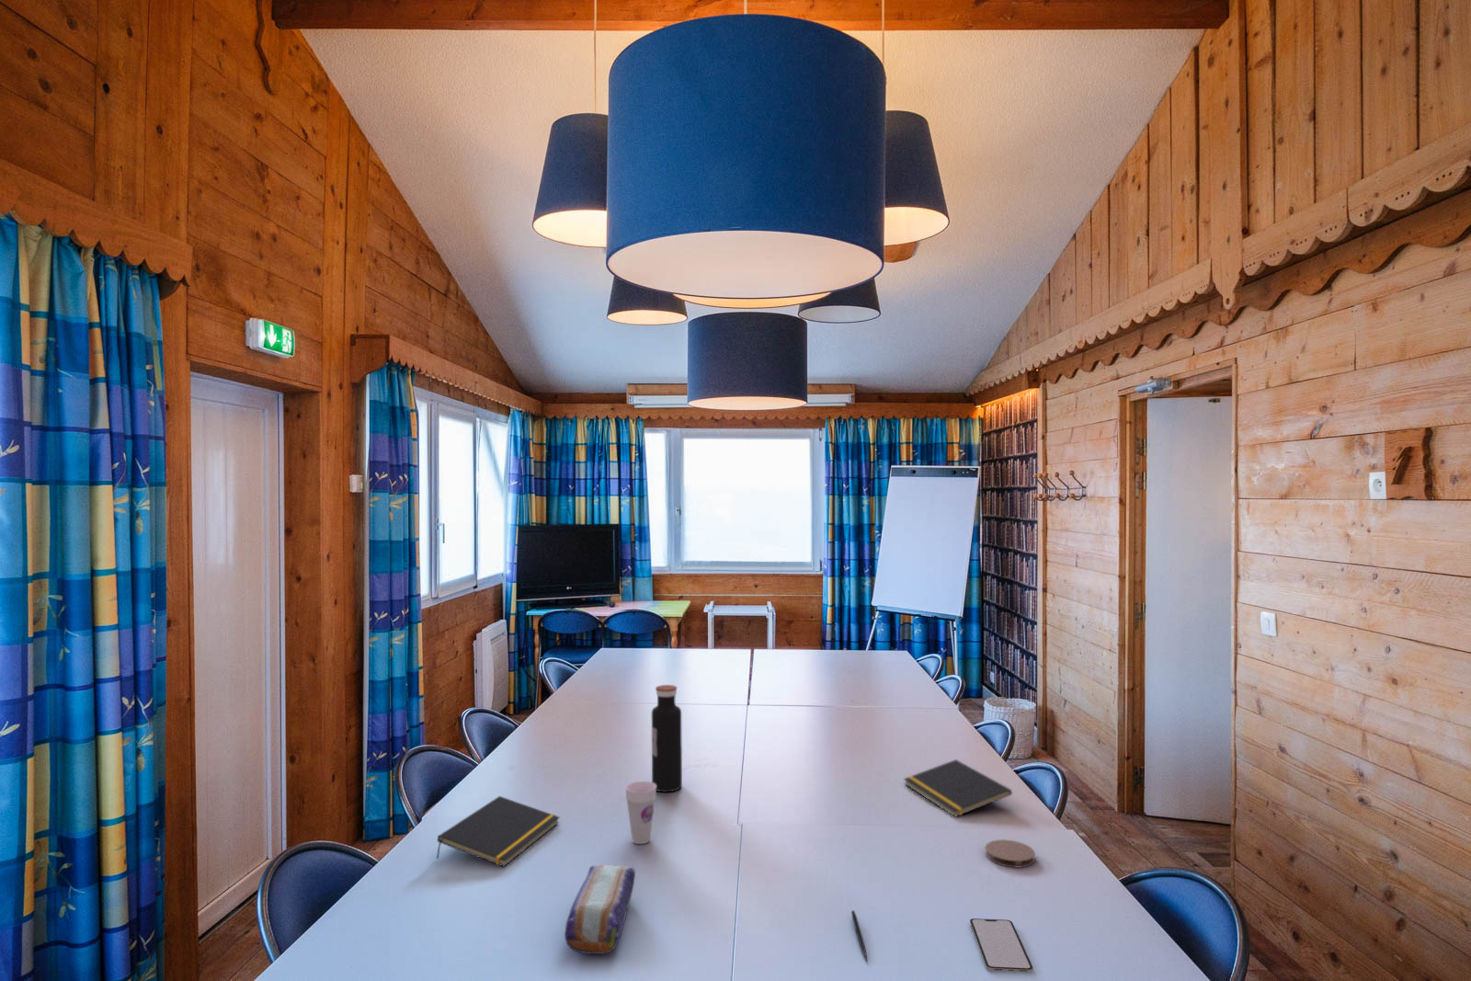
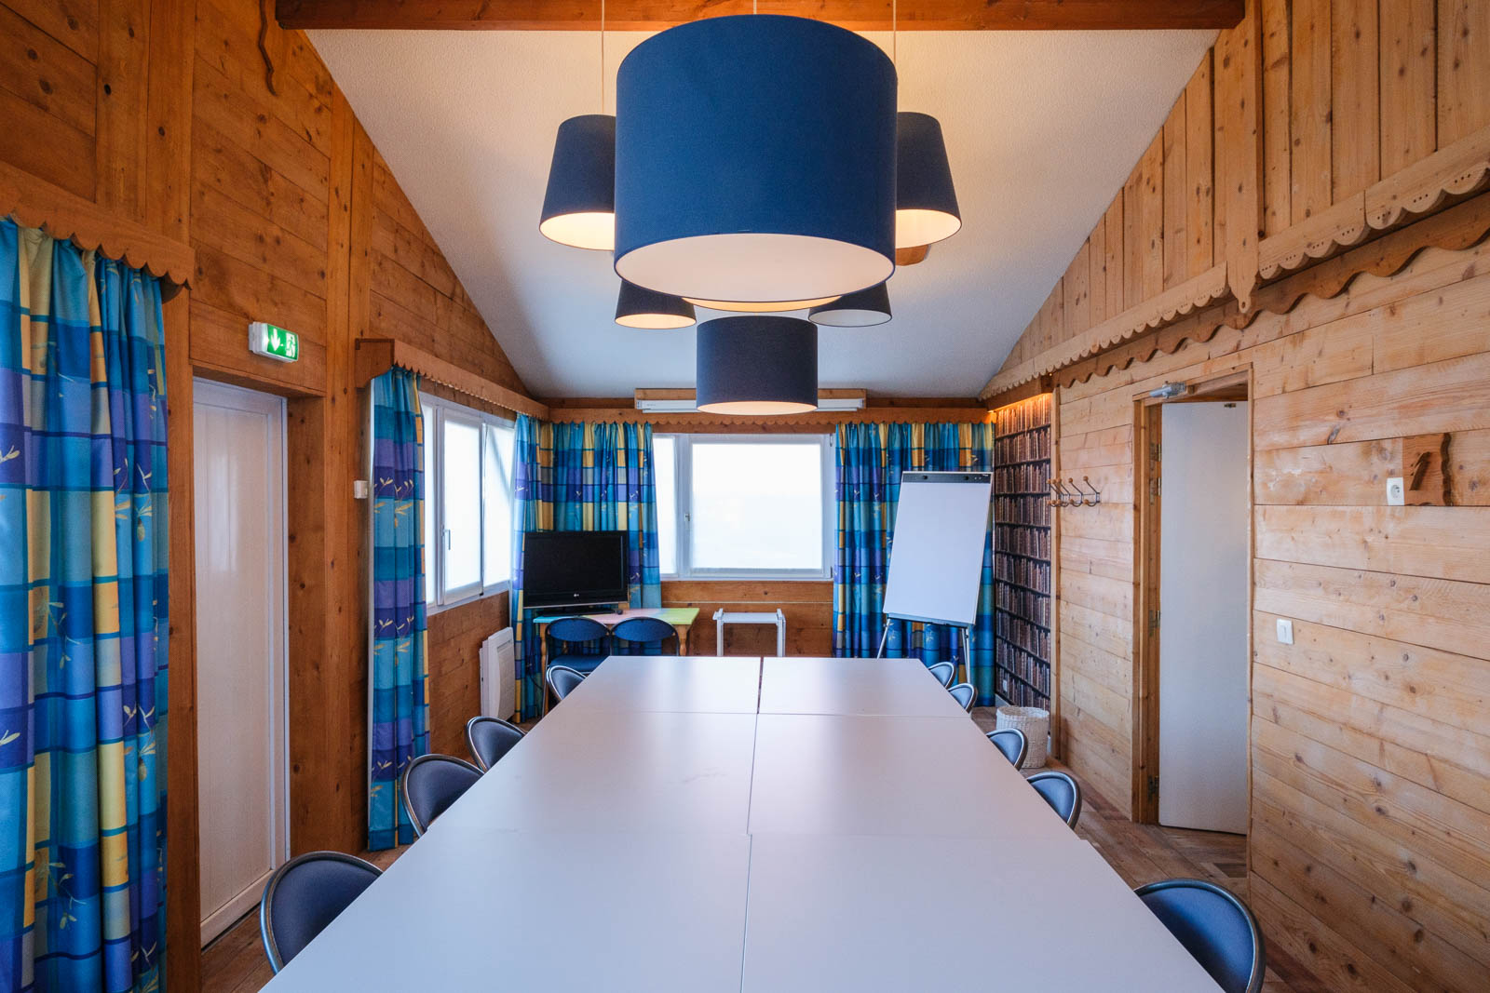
- cup [624,781,657,845]
- water bottle [651,684,683,793]
- smartphone [969,917,1033,972]
- pencil case [565,864,636,955]
- notepad [903,759,1014,818]
- notepad [435,795,560,868]
- coaster [985,839,1036,868]
- pen [850,910,868,961]
